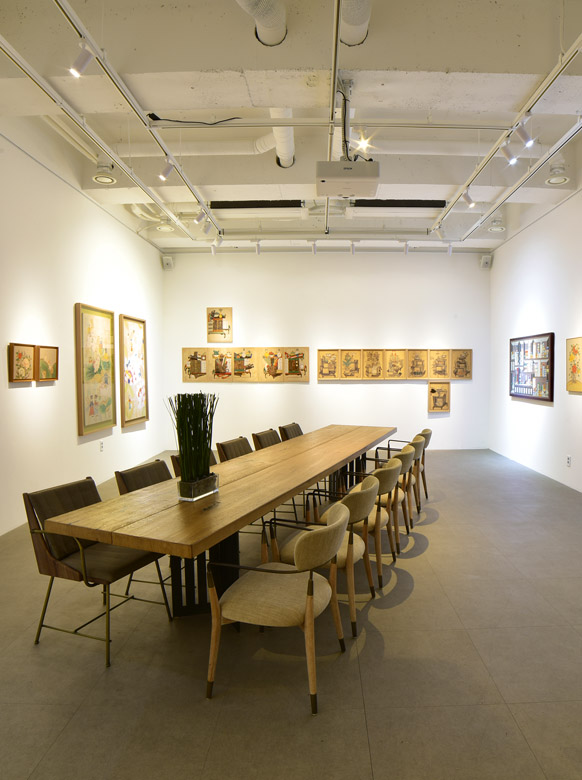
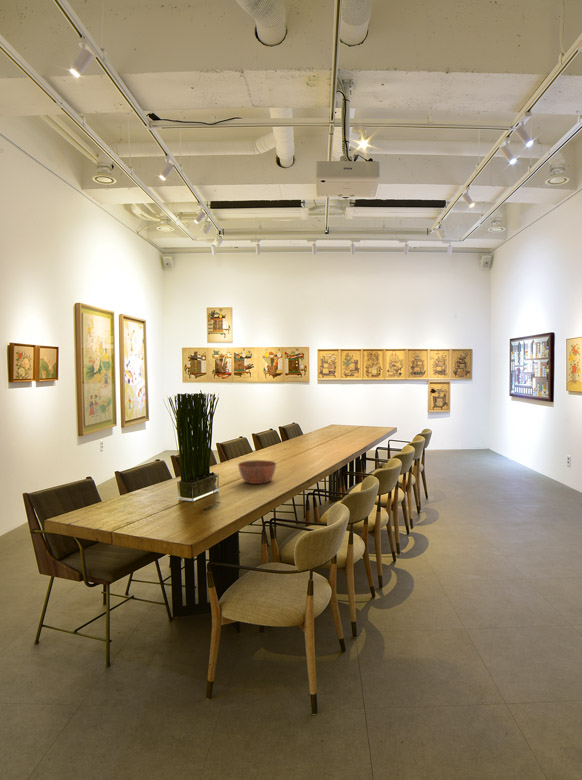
+ bowl [237,459,277,485]
